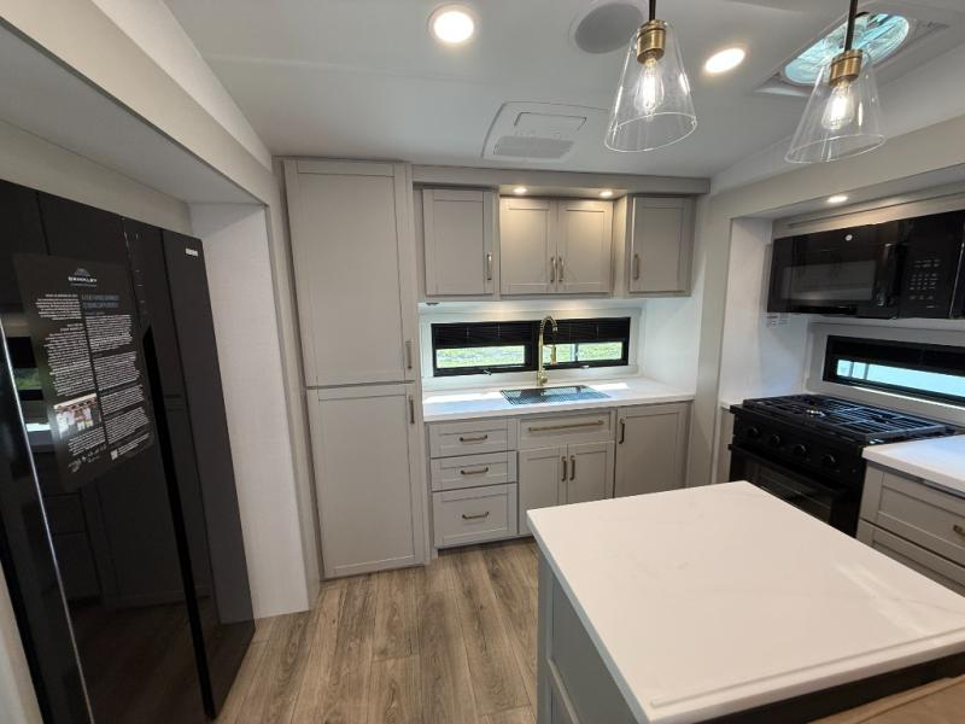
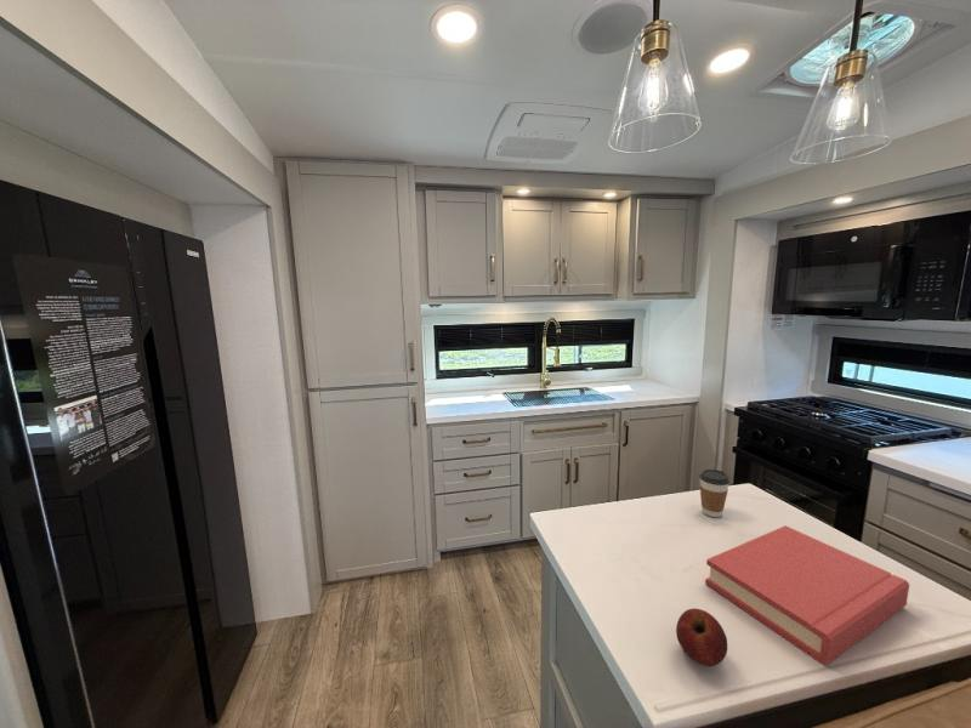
+ apple [675,608,728,667]
+ coffee cup [698,468,731,518]
+ hardback book [704,524,910,666]
